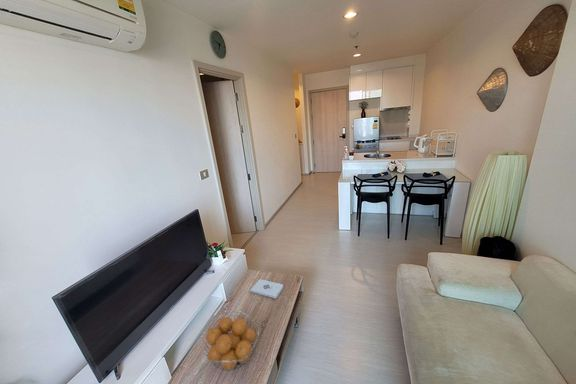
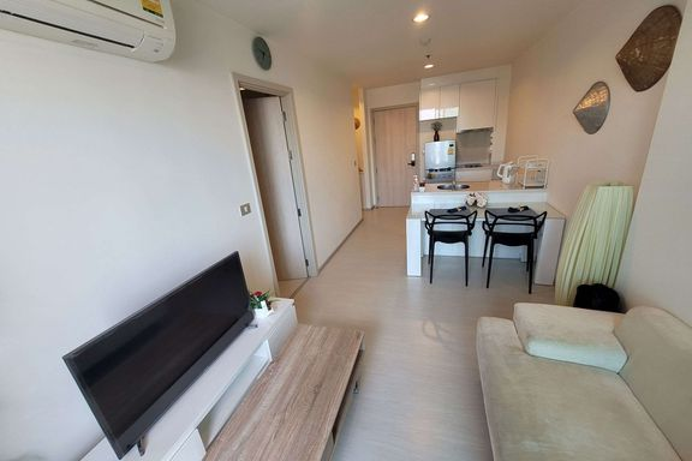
- fruit basket [202,310,260,372]
- notepad [249,278,284,299]
